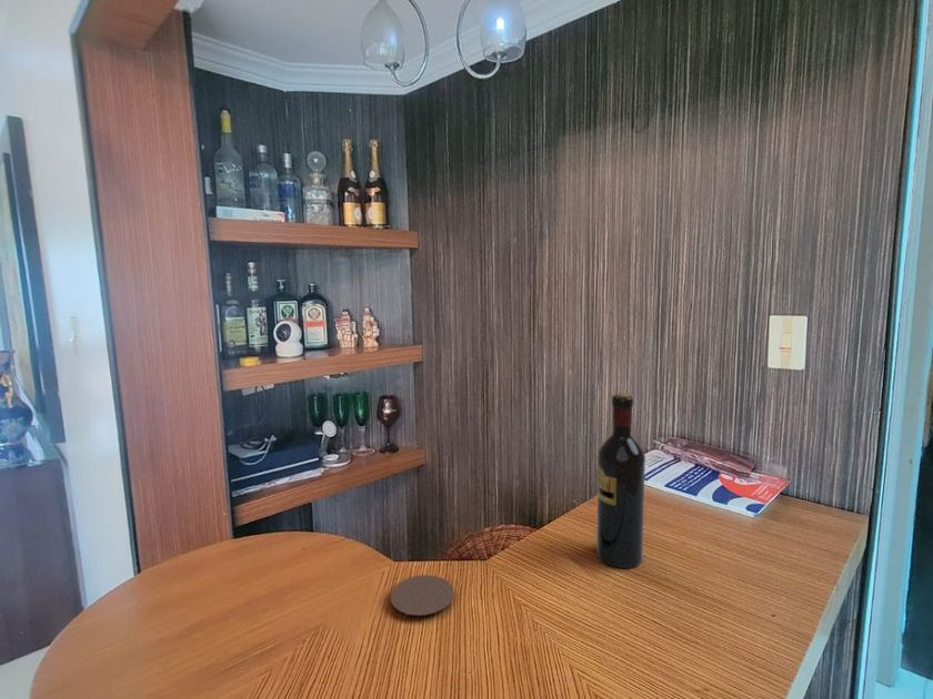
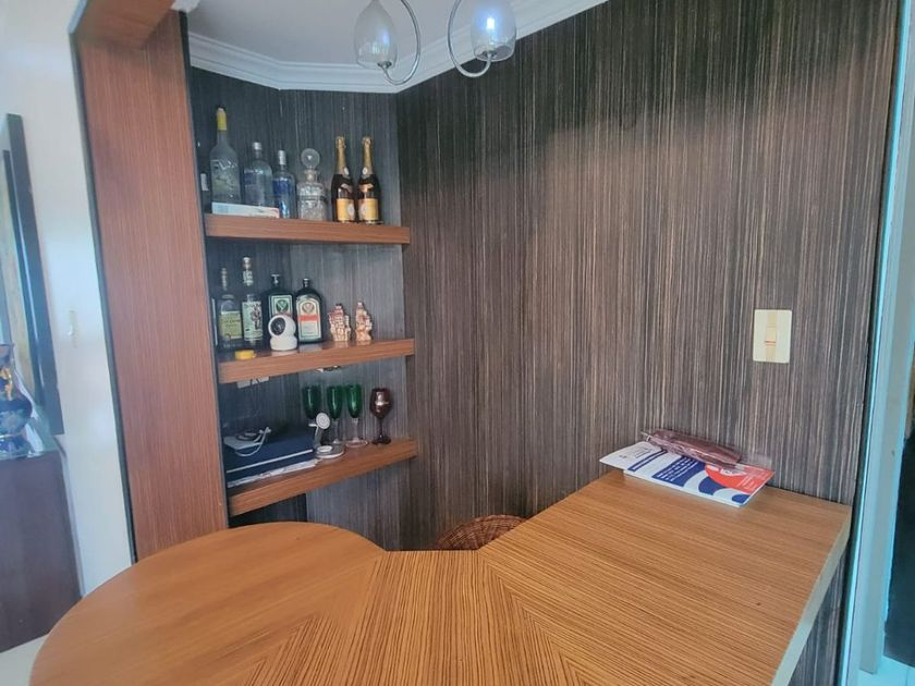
- coaster [390,574,455,617]
- wine bottle [595,393,646,569]
